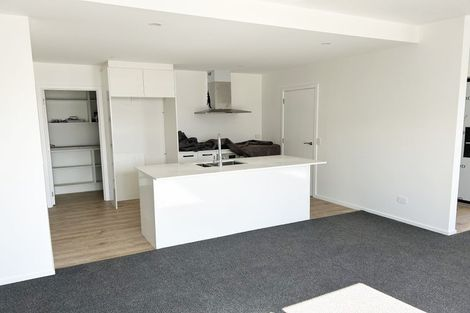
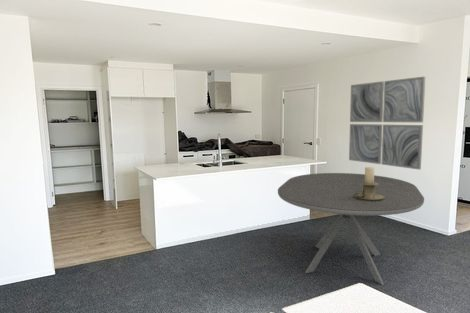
+ dining table [277,172,425,286]
+ candle holder [353,166,385,200]
+ wall art [348,76,426,171]
